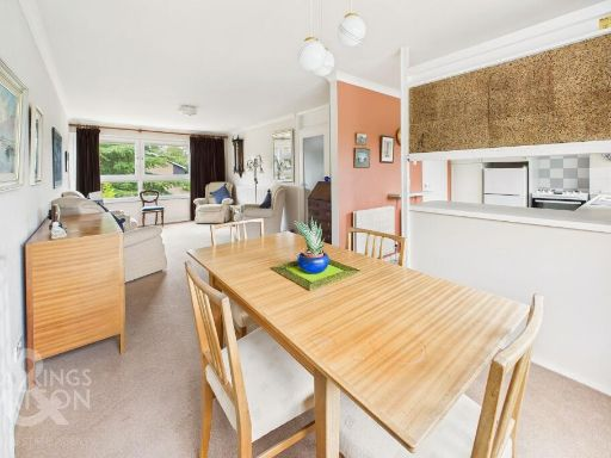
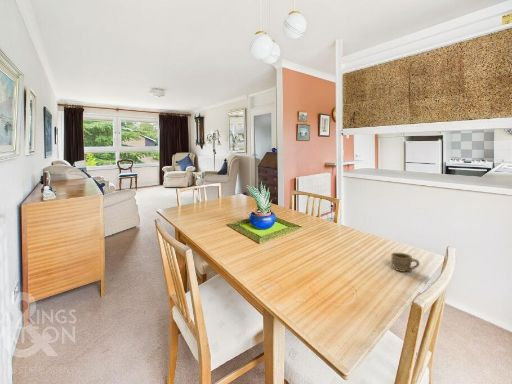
+ cup [390,252,421,273]
